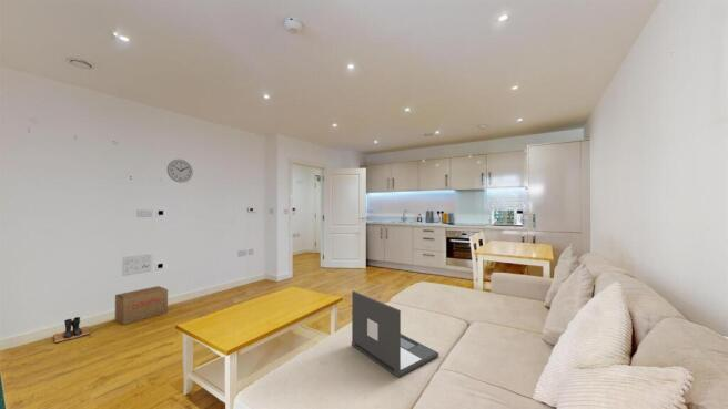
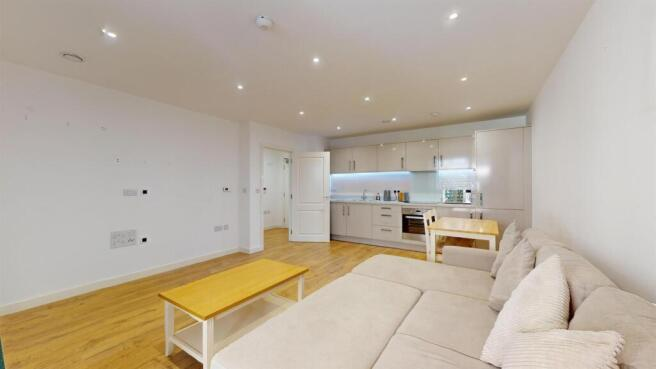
- wall clock [166,159,194,184]
- boots [52,316,91,344]
- cardboard box [114,285,169,326]
- laptop [351,289,439,378]
